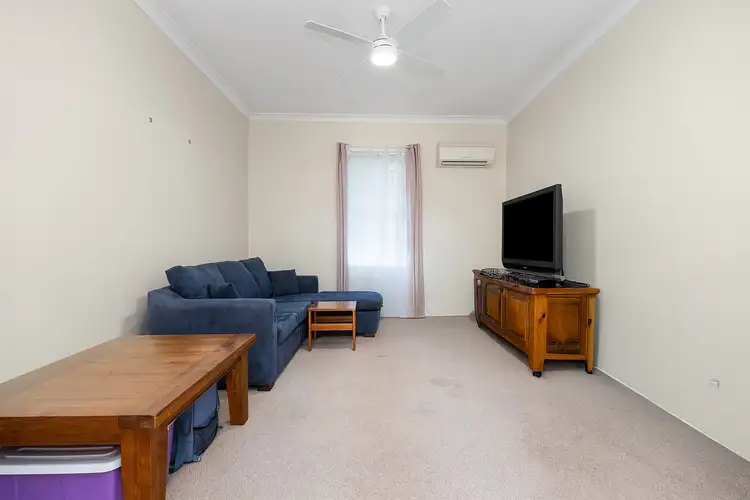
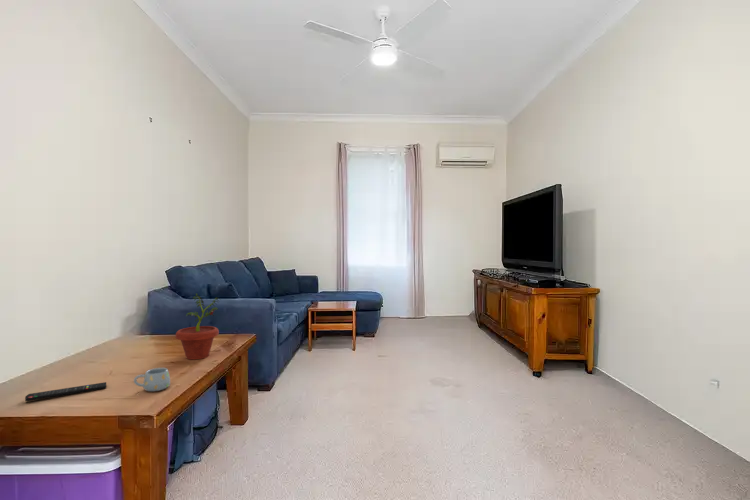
+ mug [133,367,171,392]
+ potted plant [175,293,222,360]
+ remote control [24,381,107,402]
